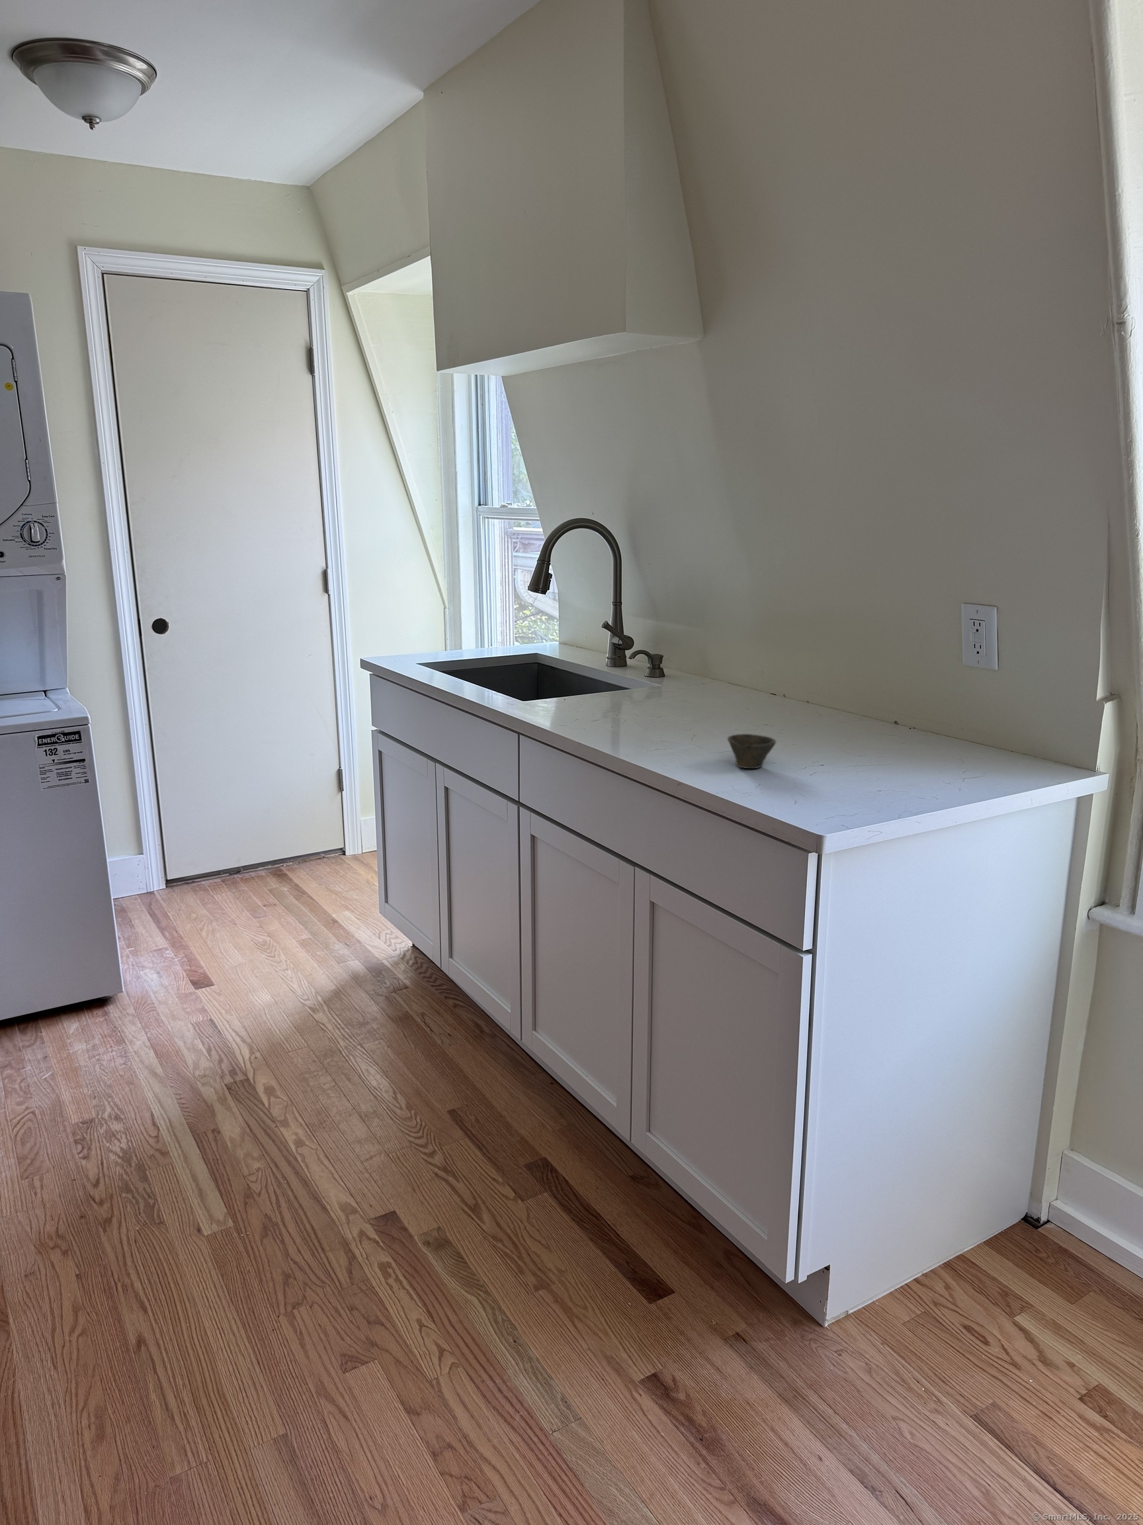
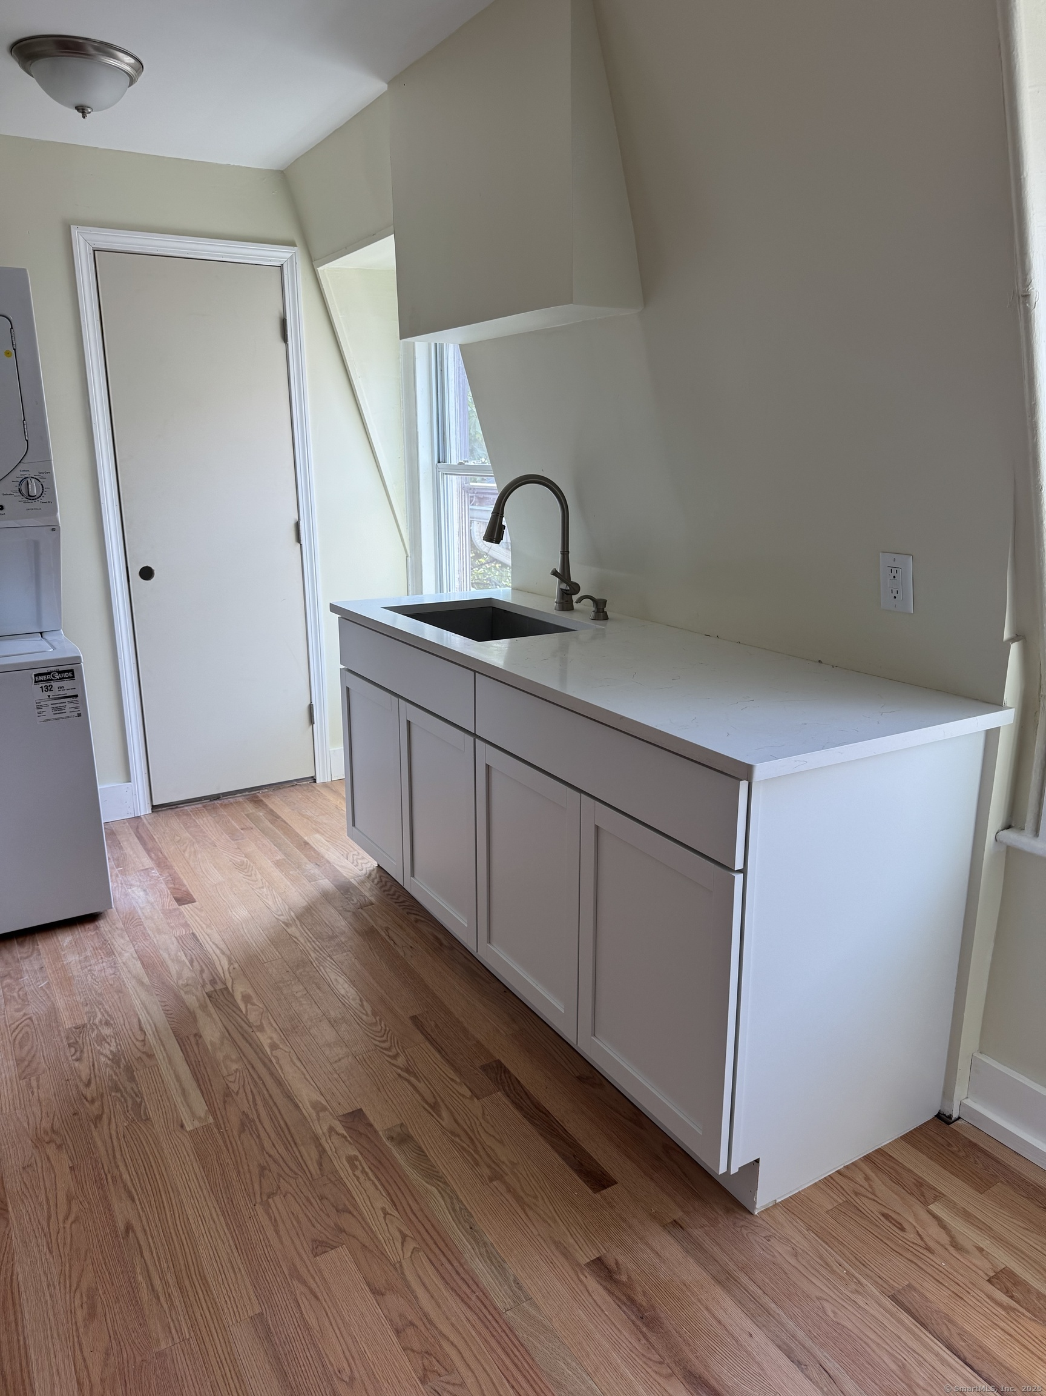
- cup [726,734,777,770]
